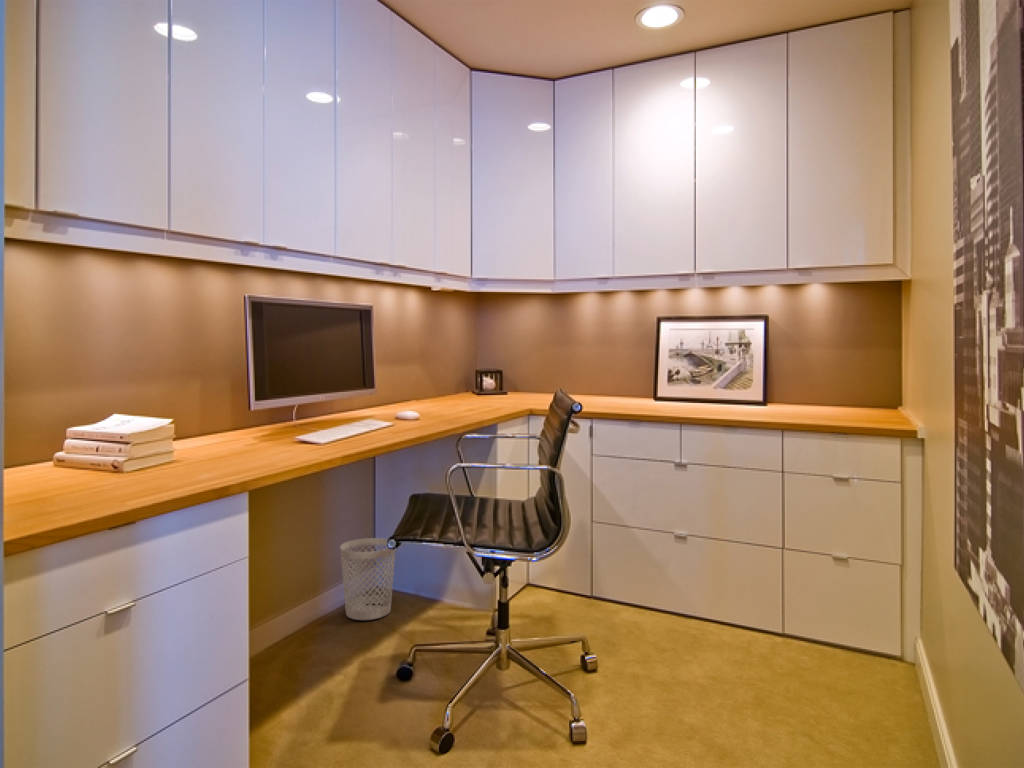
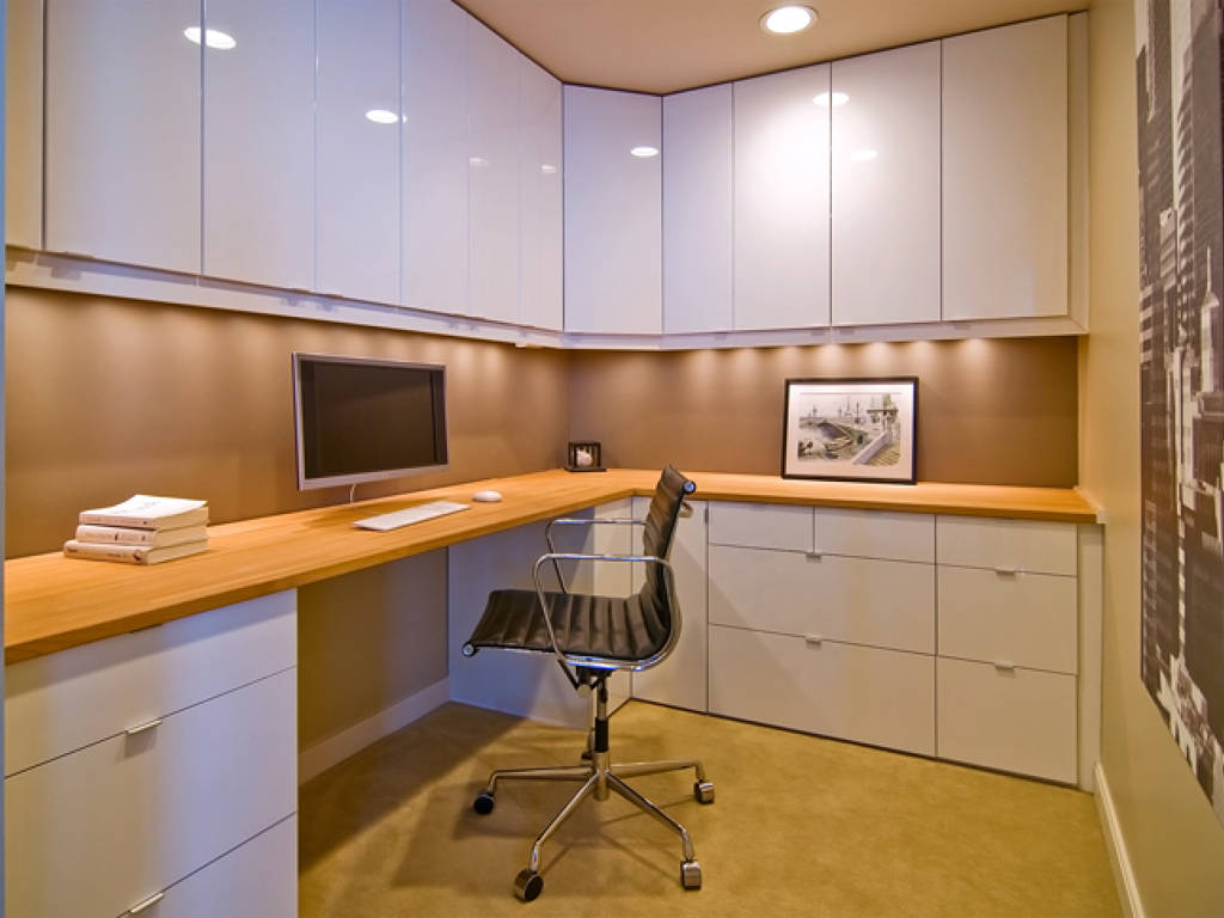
- wastebasket [339,537,396,621]
